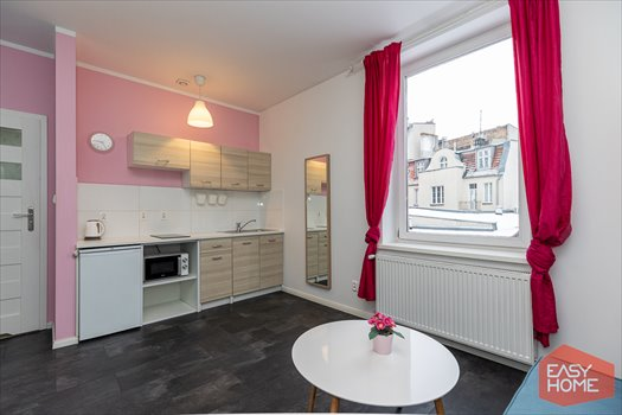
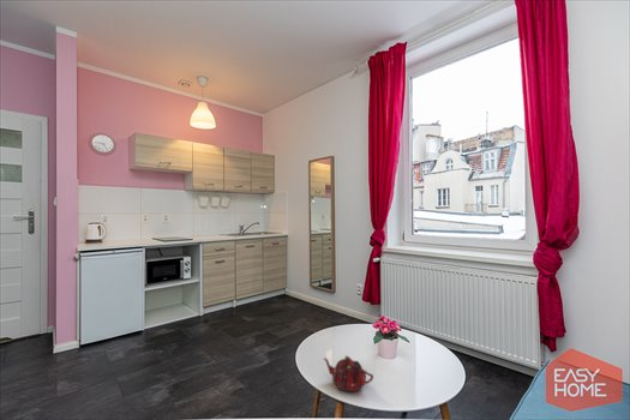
+ teapot [323,355,374,392]
